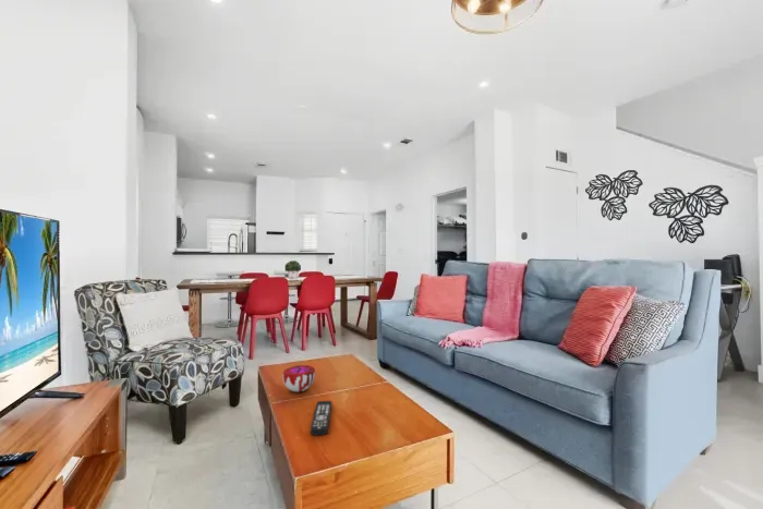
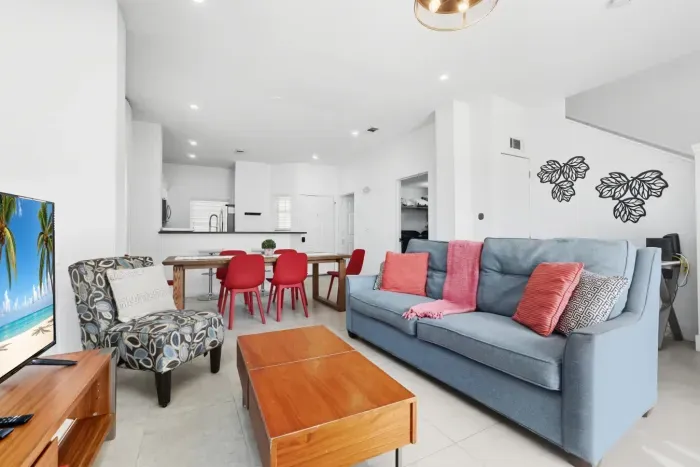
- decorative bowl [281,364,316,392]
- remote control [310,400,332,436]
